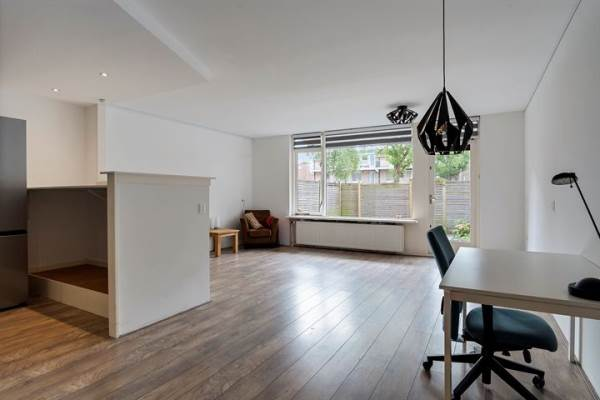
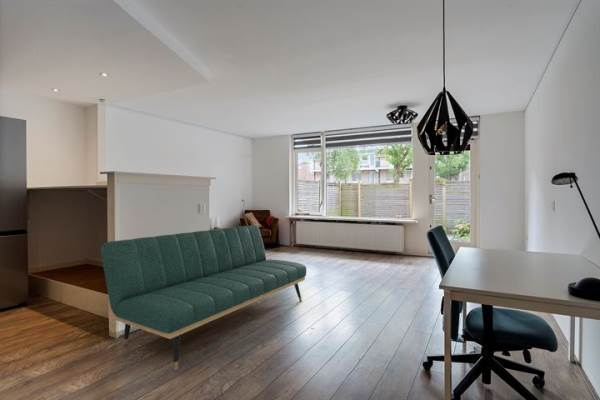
+ sofa [100,224,307,371]
